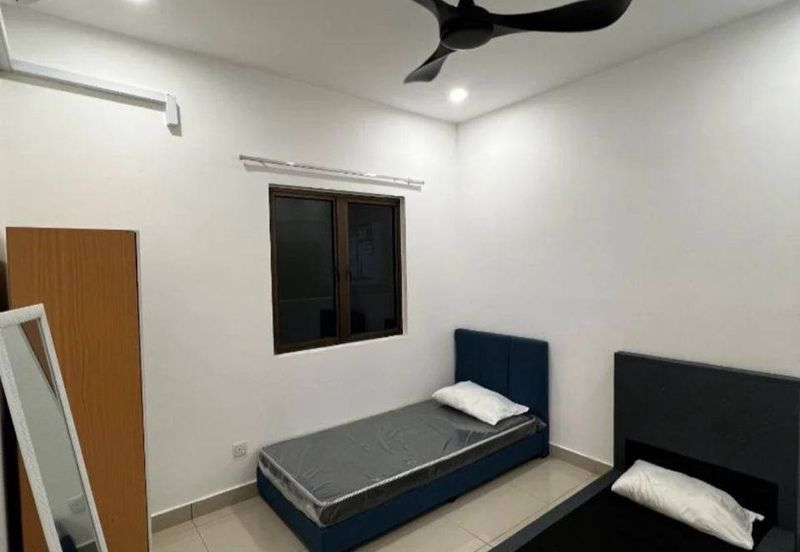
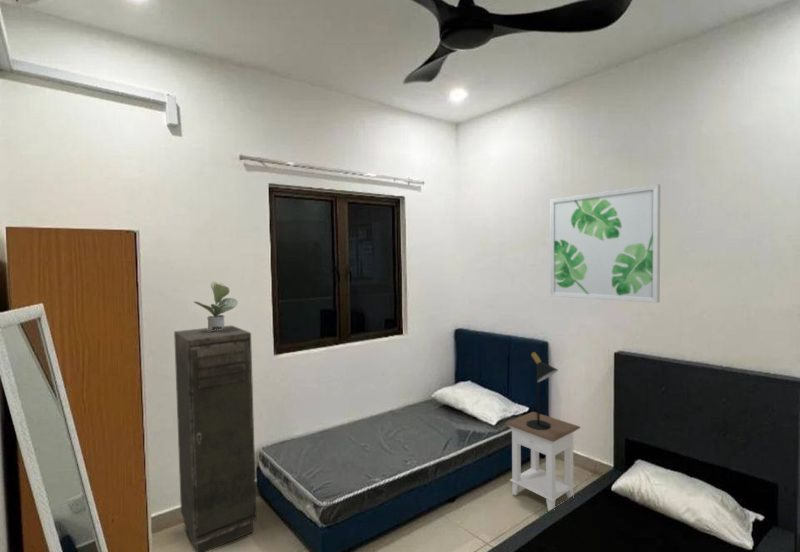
+ nightstand [504,411,581,512]
+ table lamp [526,350,559,430]
+ storage cabinet [173,324,258,552]
+ potted plant [193,281,239,331]
+ wall art [549,183,661,304]
